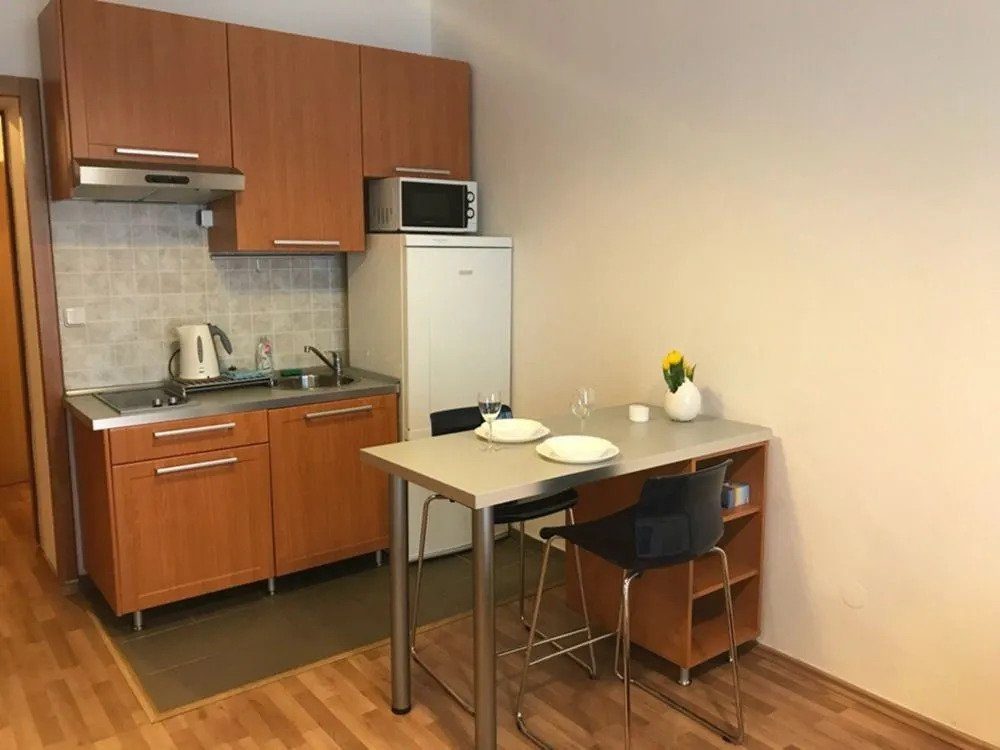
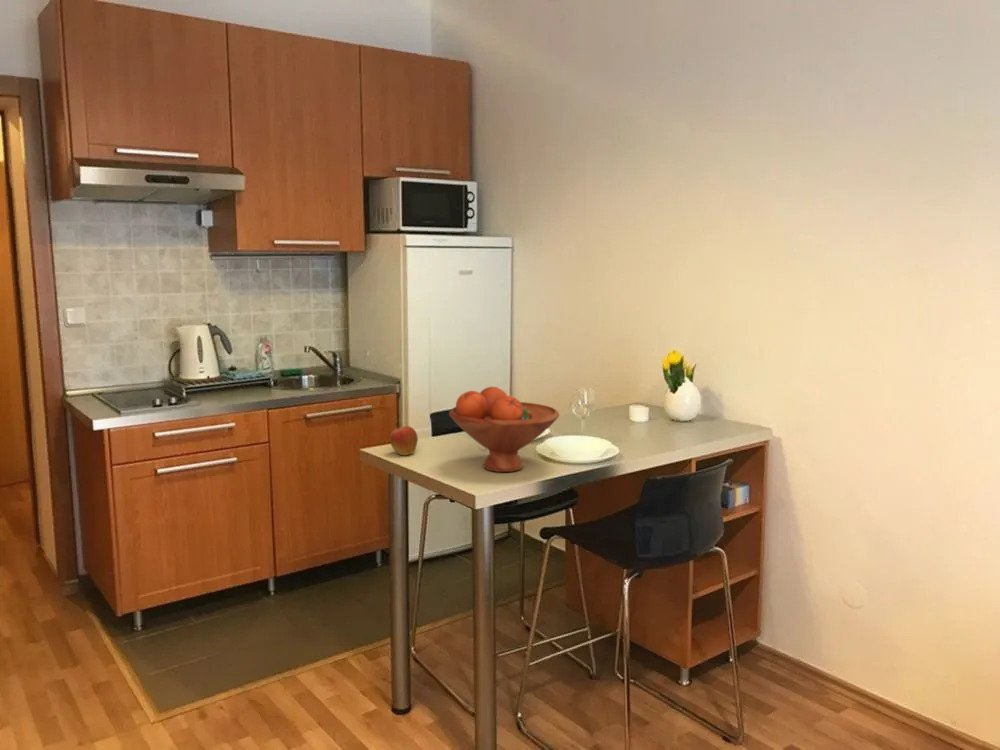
+ apple [389,422,419,456]
+ fruit bowl [448,386,560,473]
